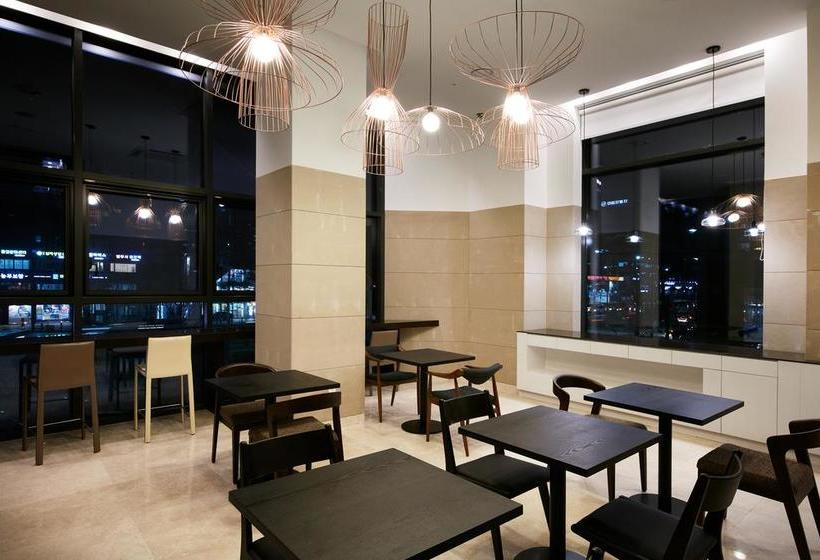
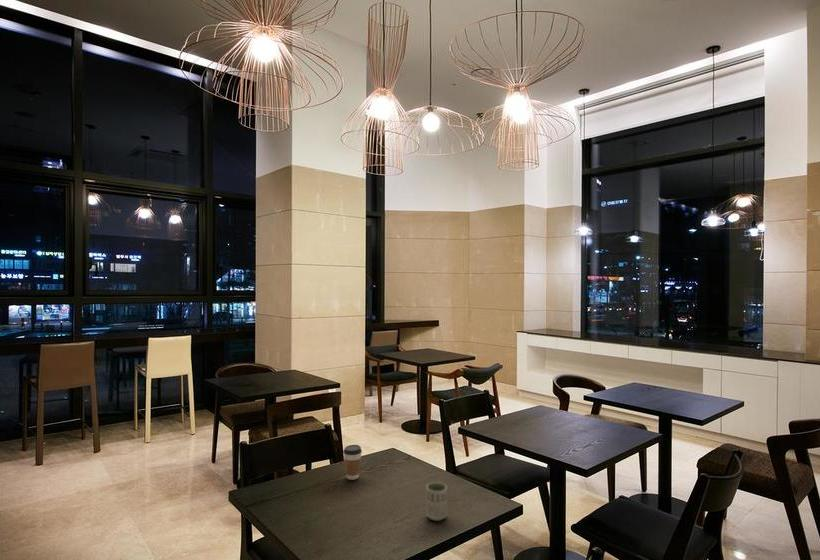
+ coffee cup [342,444,363,481]
+ cup [425,481,448,522]
